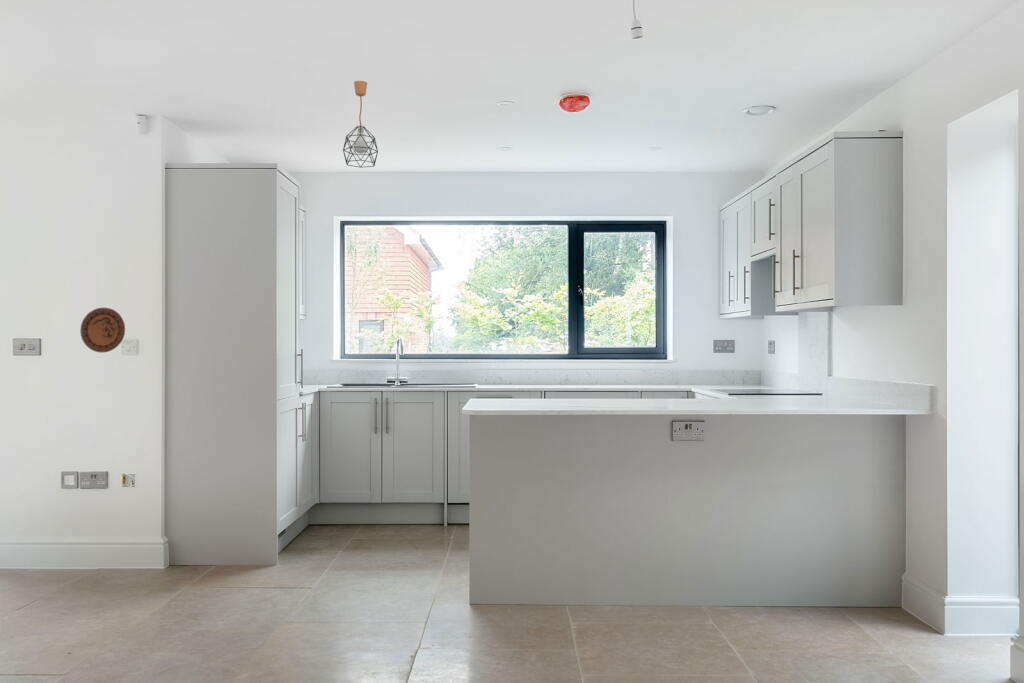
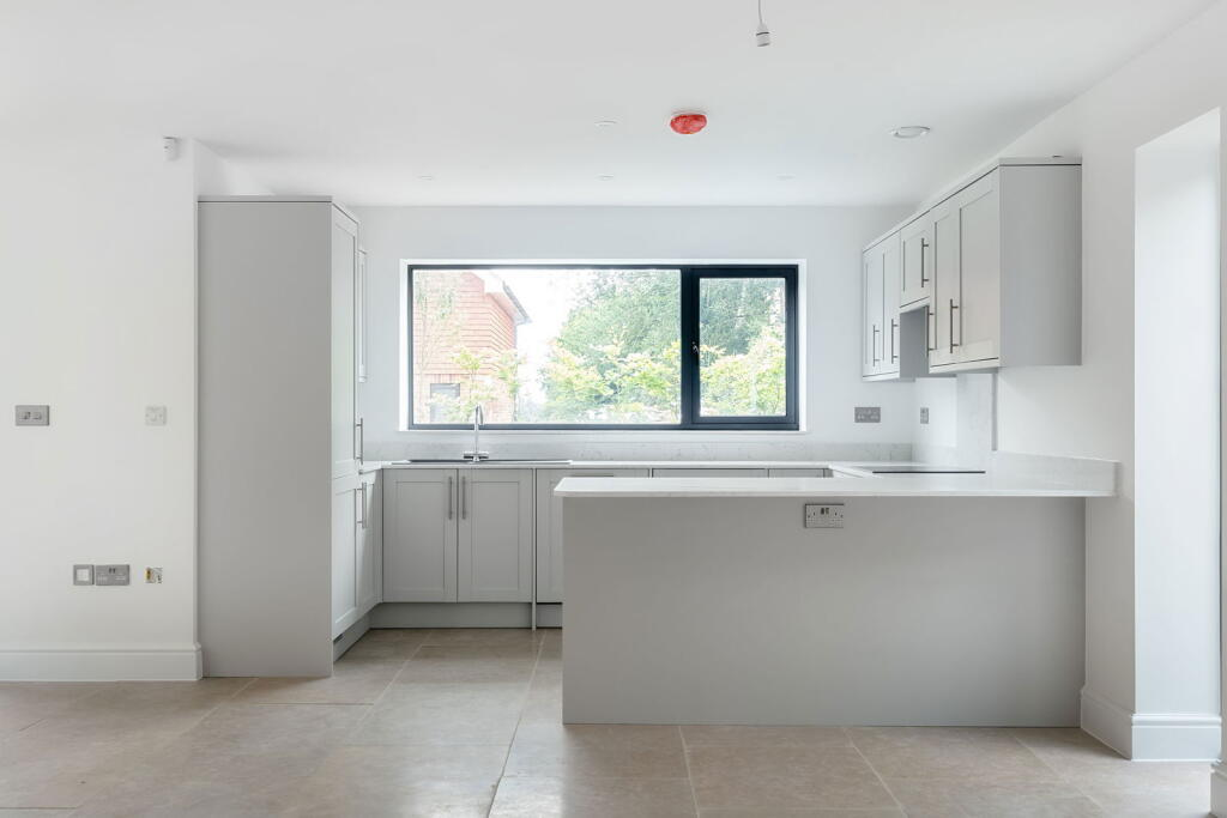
- decorative plate [80,307,126,354]
- pendant light [342,80,379,169]
